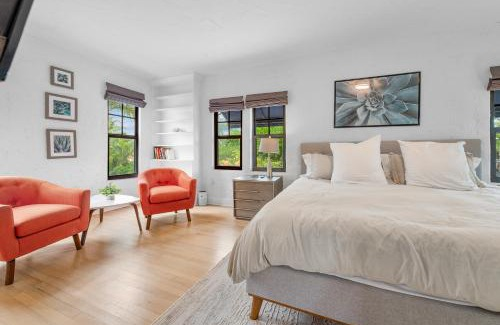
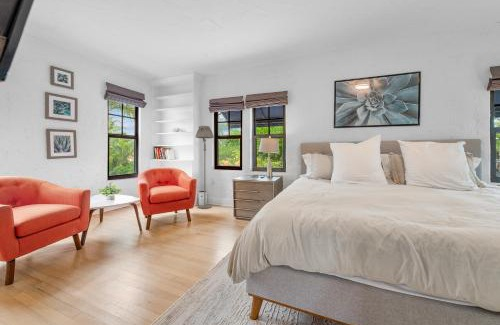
+ floor lamp [195,125,215,209]
